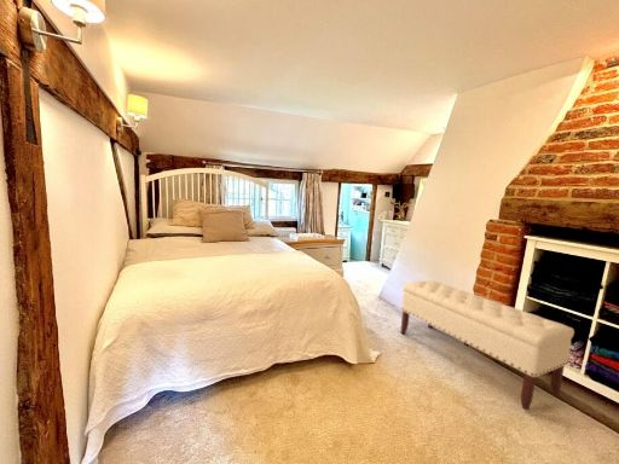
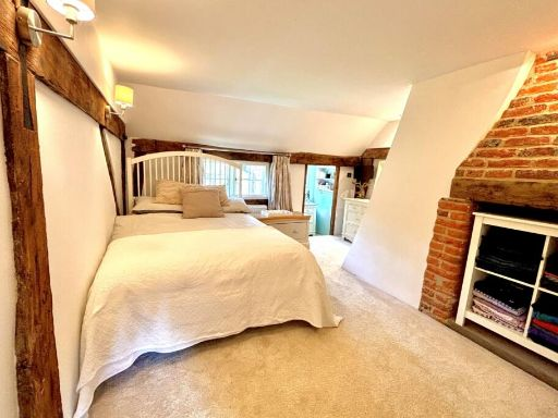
- bench [399,279,575,412]
